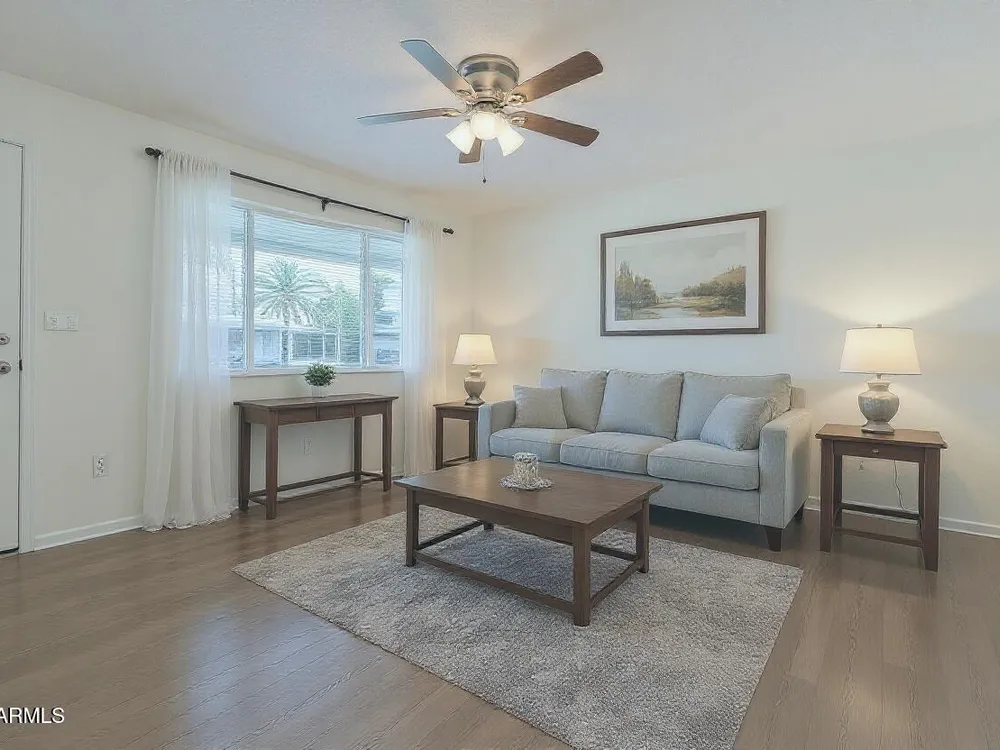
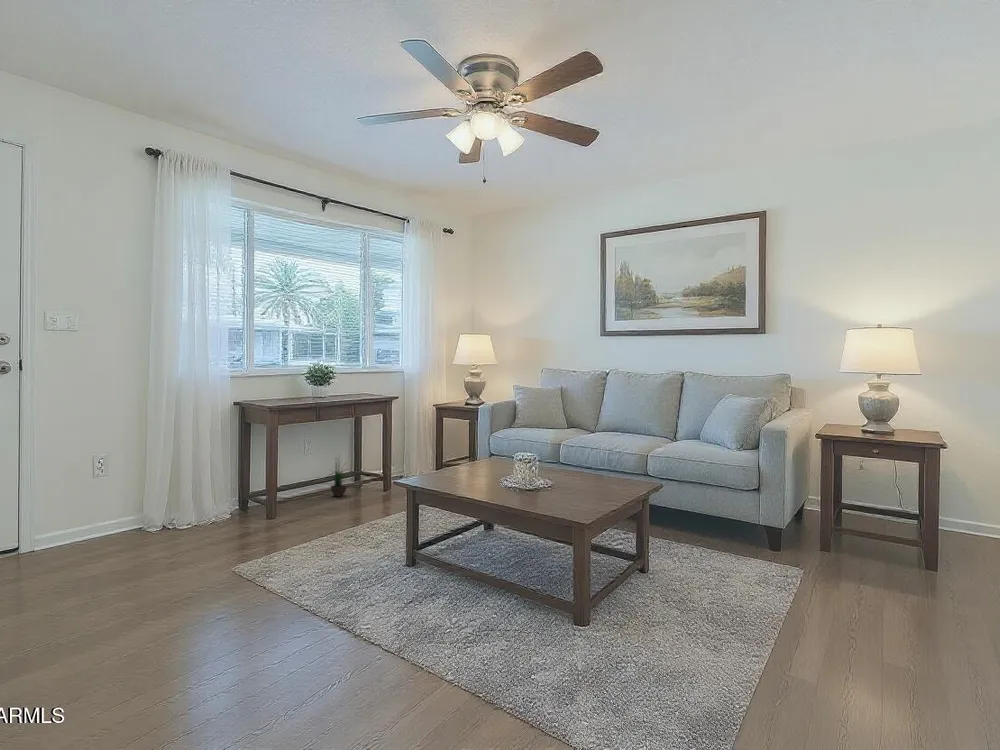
+ potted plant [326,454,350,498]
